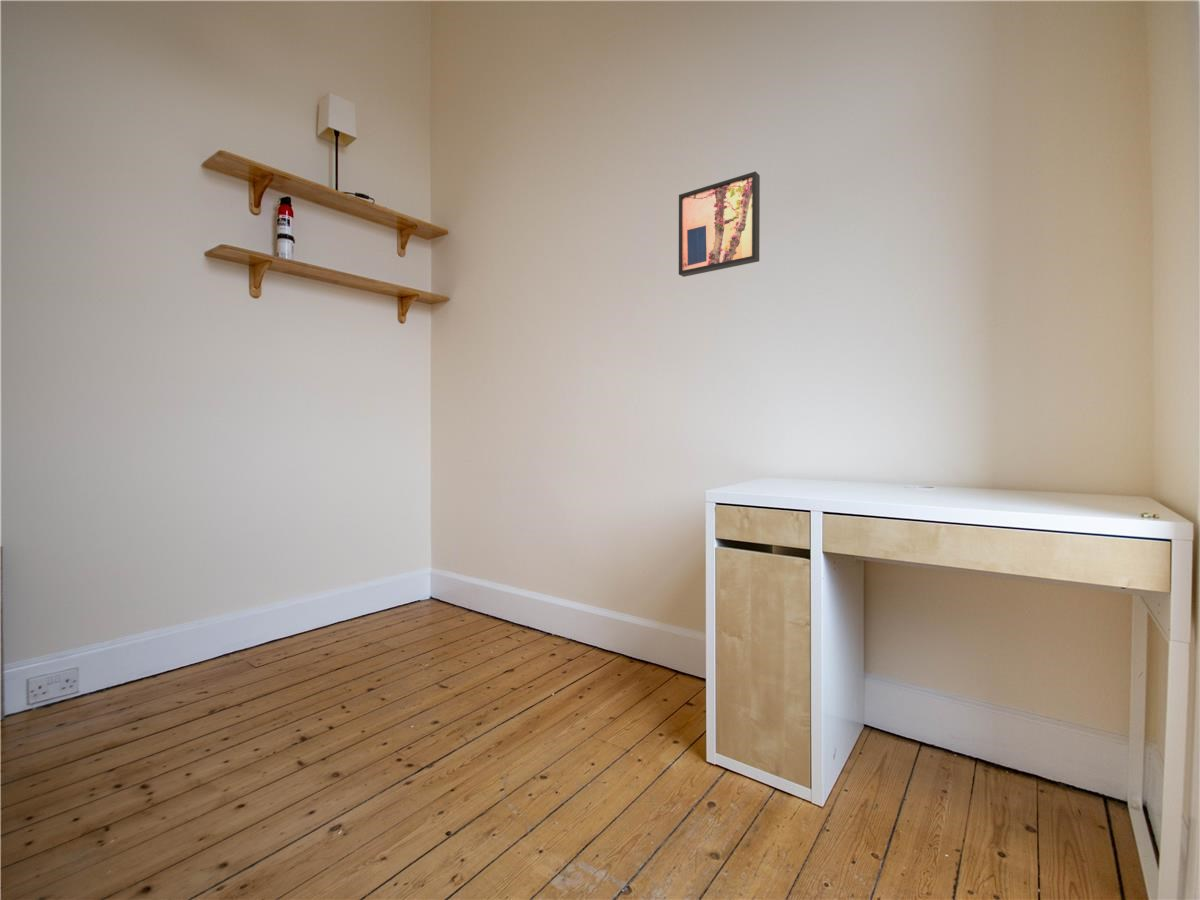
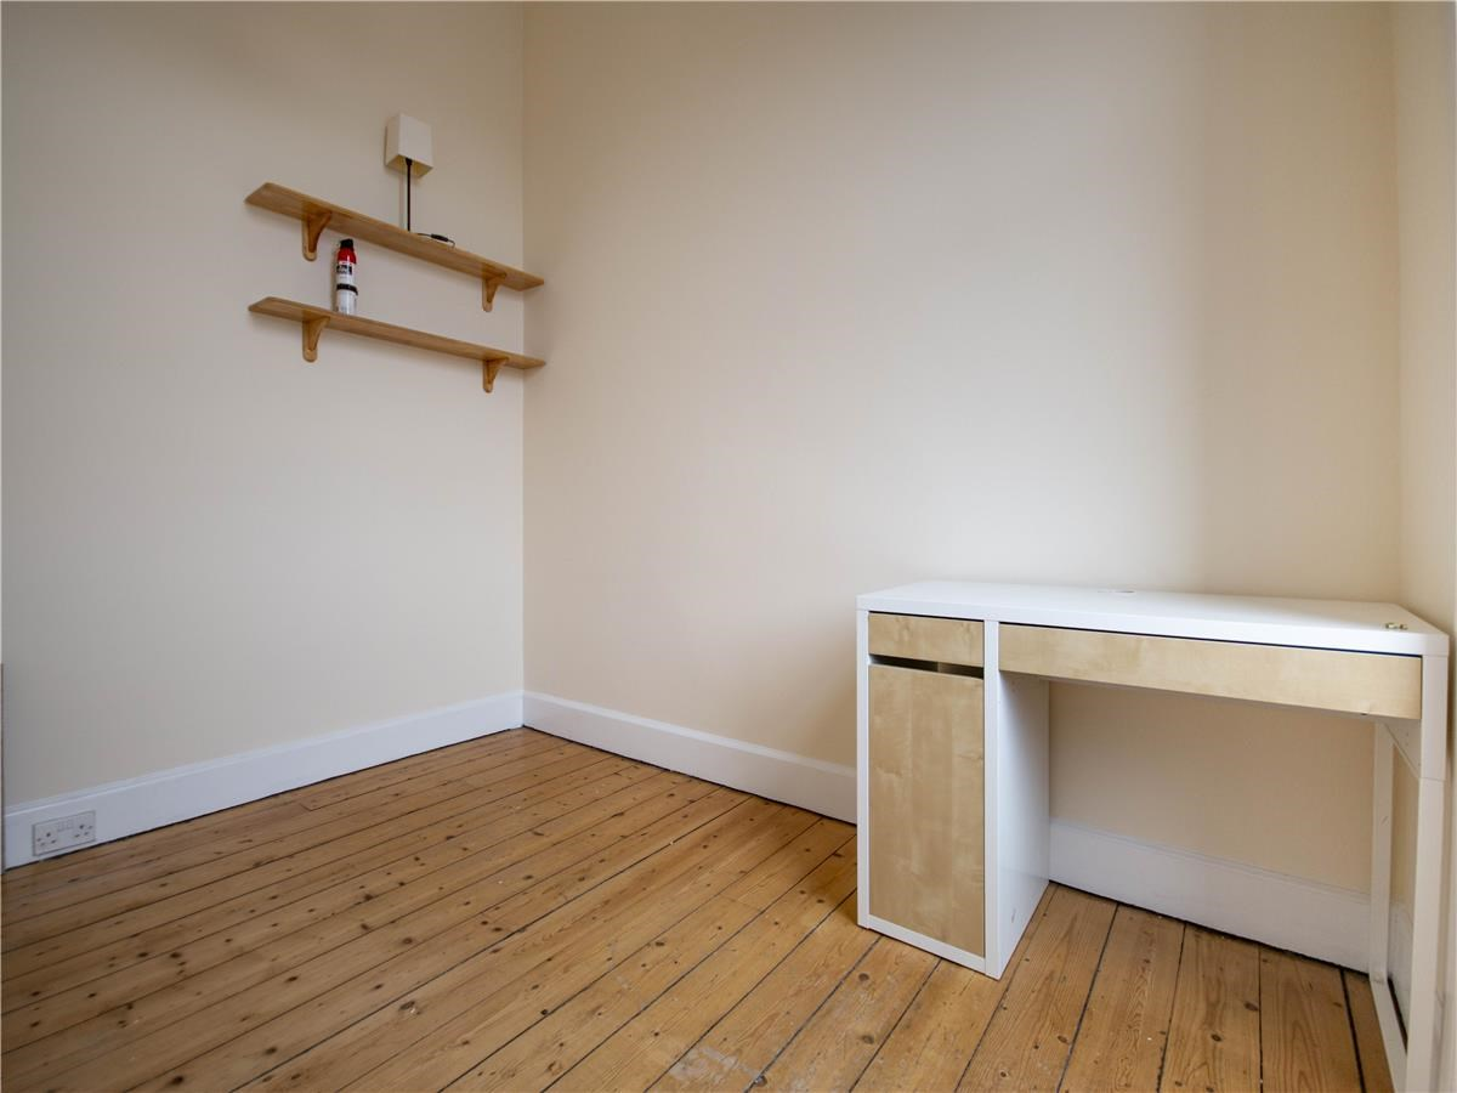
- wall art [678,171,761,278]
